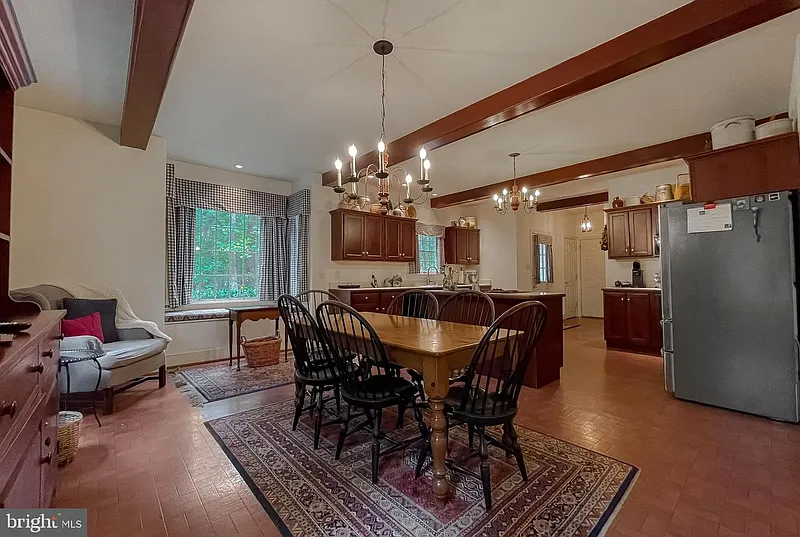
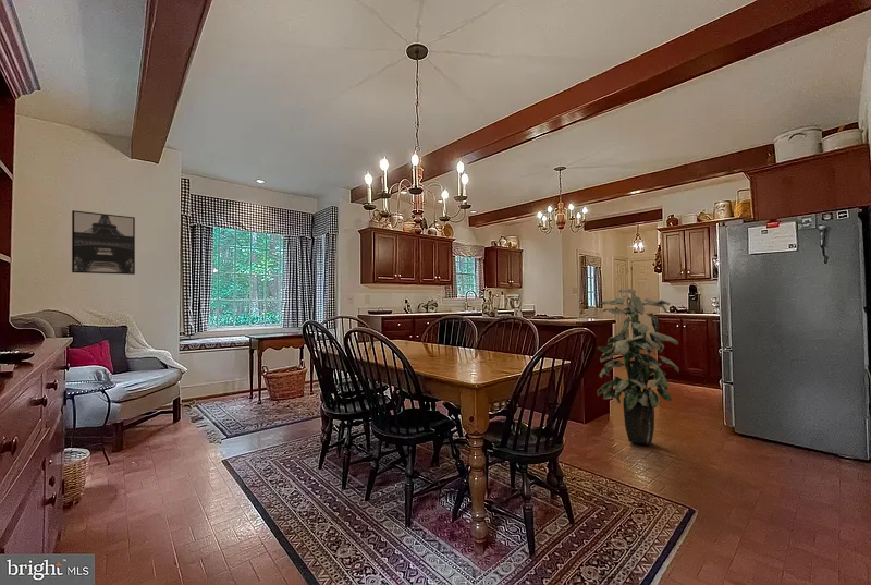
+ wall art [71,209,136,276]
+ indoor plant [596,288,680,446]
